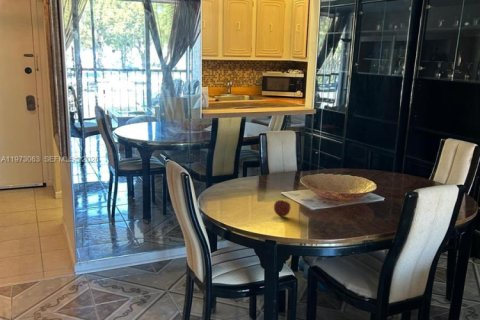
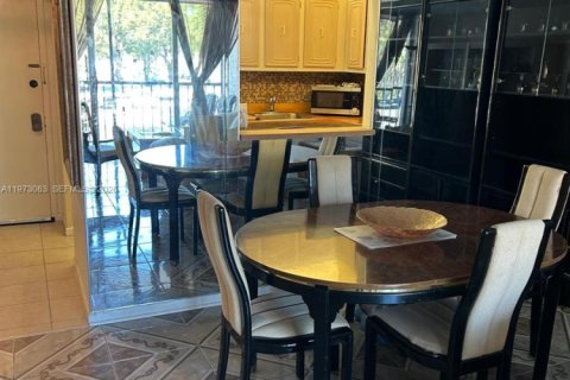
- fruit [273,199,292,218]
